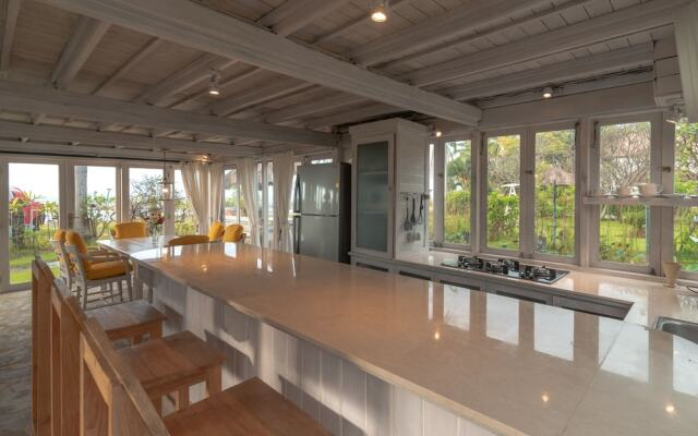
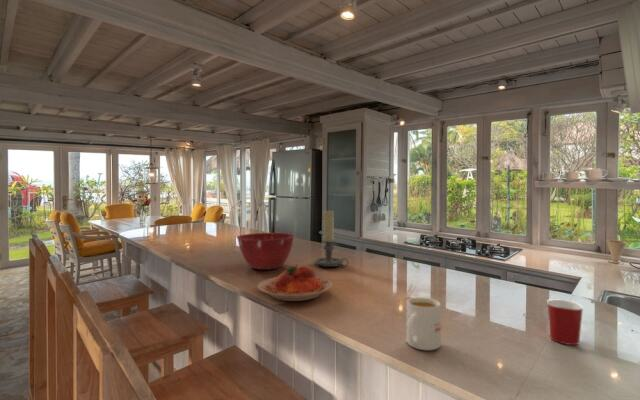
+ candle holder [313,209,349,268]
+ mug [406,296,442,351]
+ mug [546,298,584,346]
+ mixing bowl [236,232,296,271]
+ plate [257,263,333,302]
